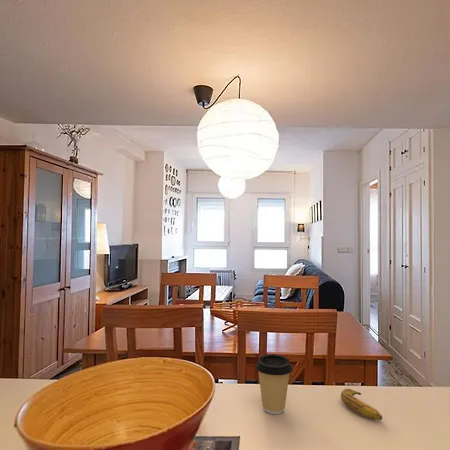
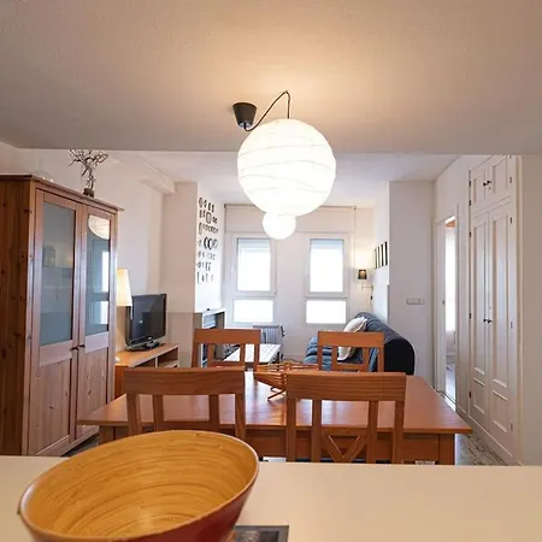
- coffee cup [255,353,293,415]
- banana [340,388,383,421]
